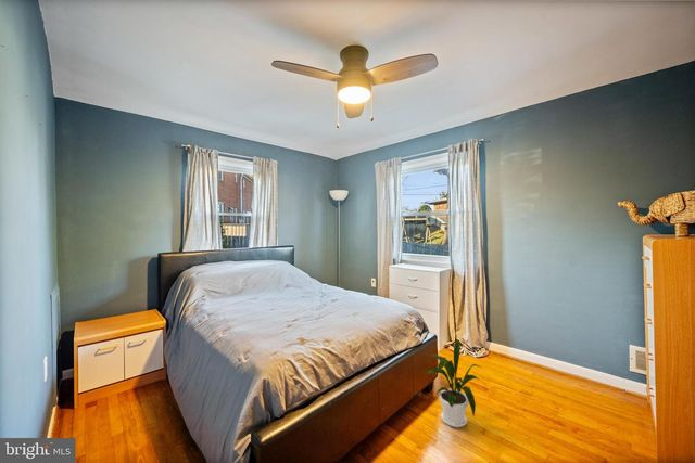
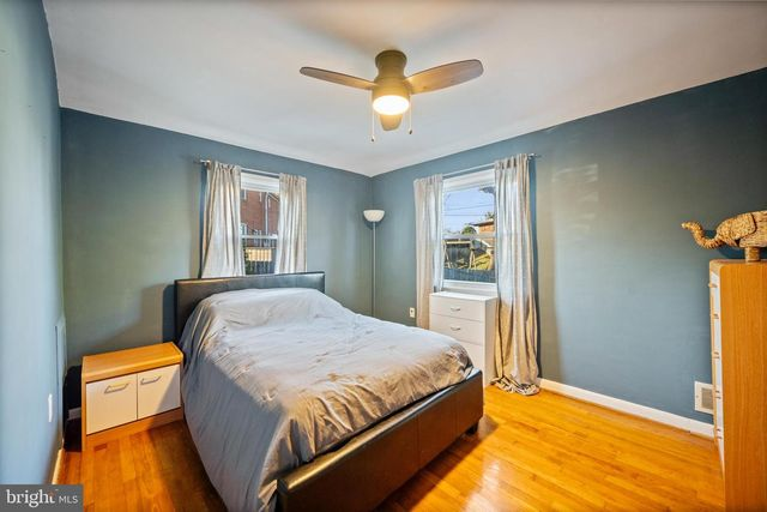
- house plant [424,338,488,428]
